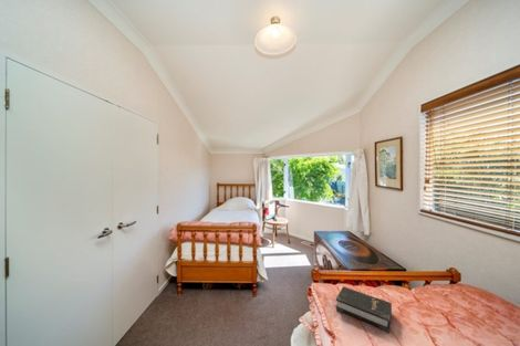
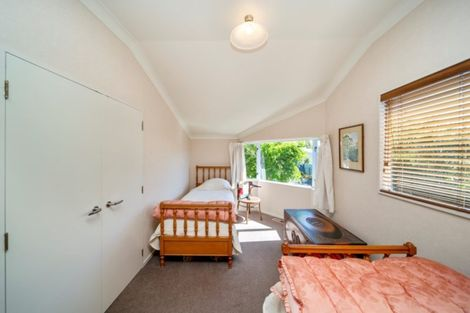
- hardback book [335,285,393,333]
